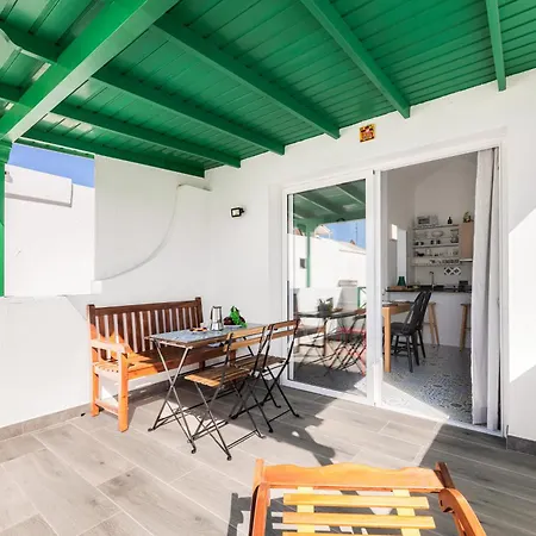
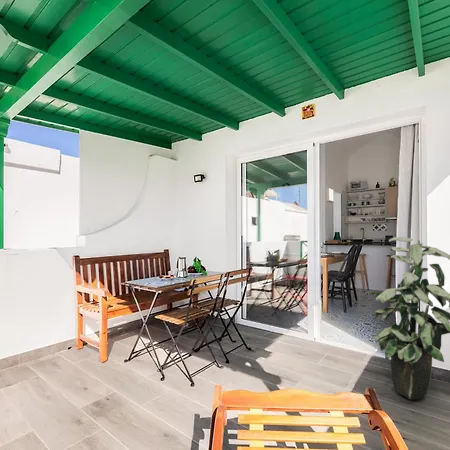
+ indoor plant [366,236,450,401]
